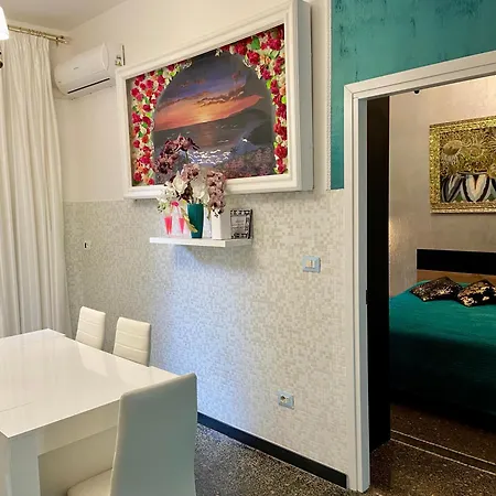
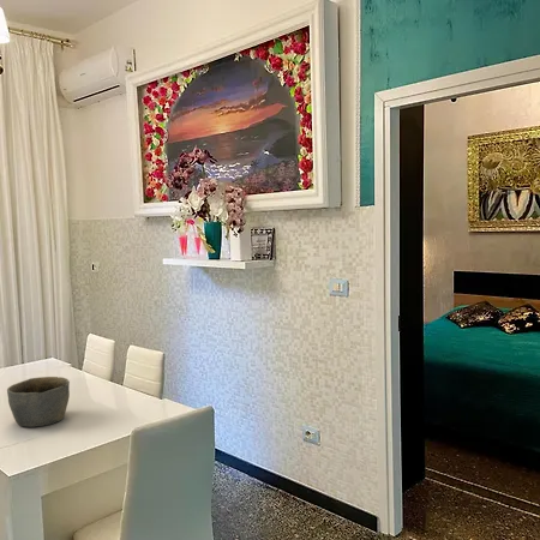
+ bowl [6,376,71,428]
